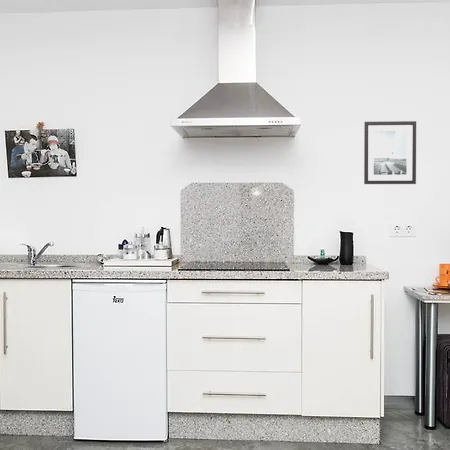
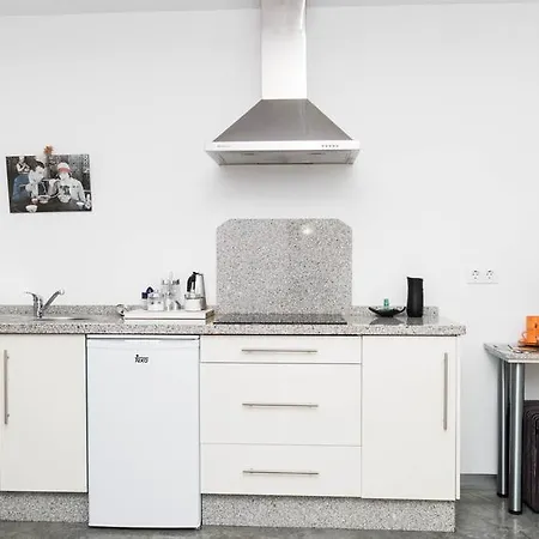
- wall art [363,120,417,185]
